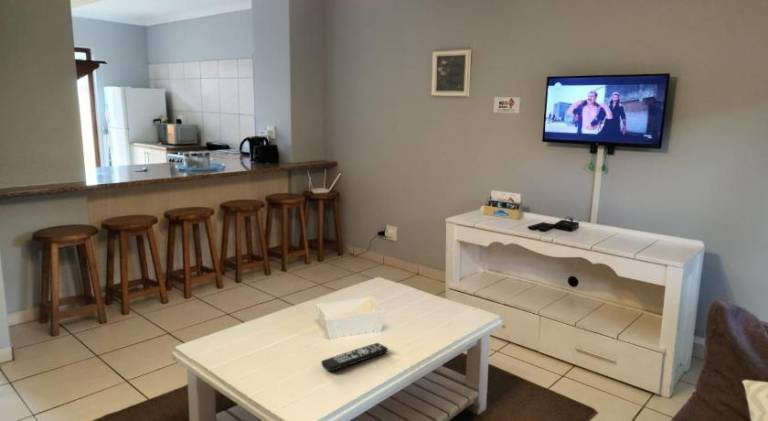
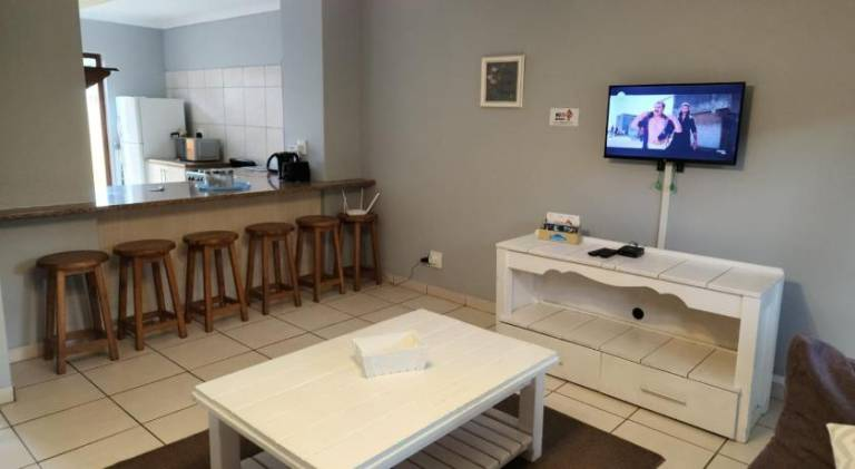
- remote control [320,342,389,372]
